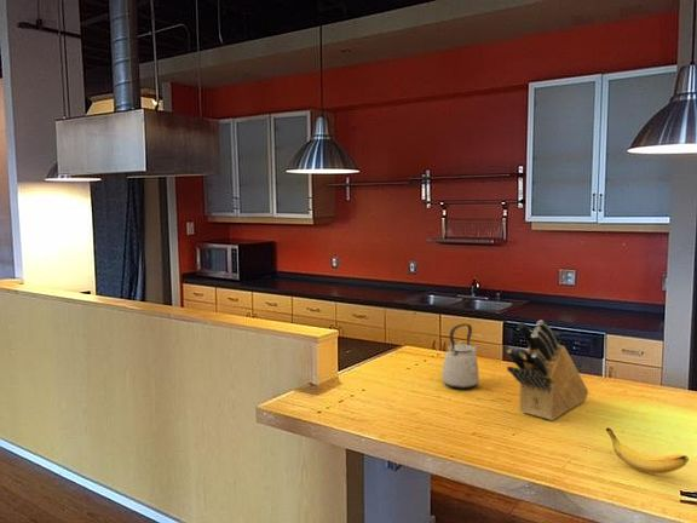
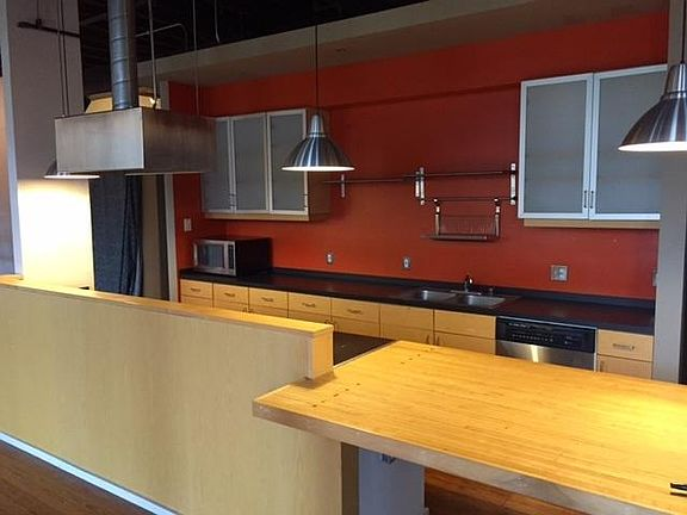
- knife block [506,320,589,421]
- kettle [440,322,480,390]
- banana [605,426,690,475]
